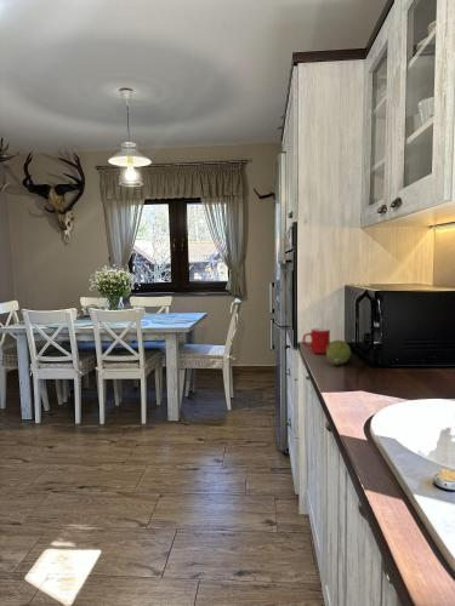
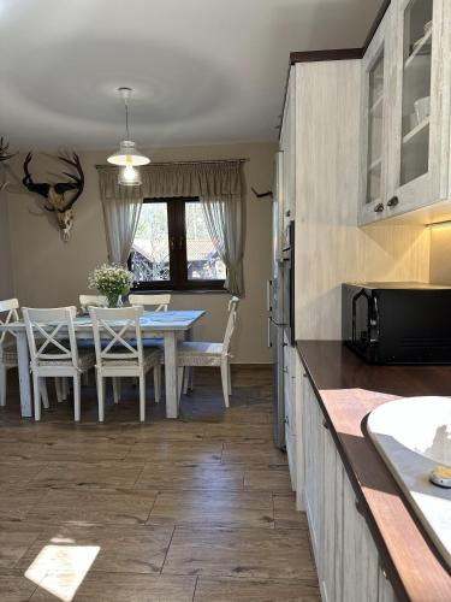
- cup [302,327,331,355]
- fruit [325,339,352,366]
